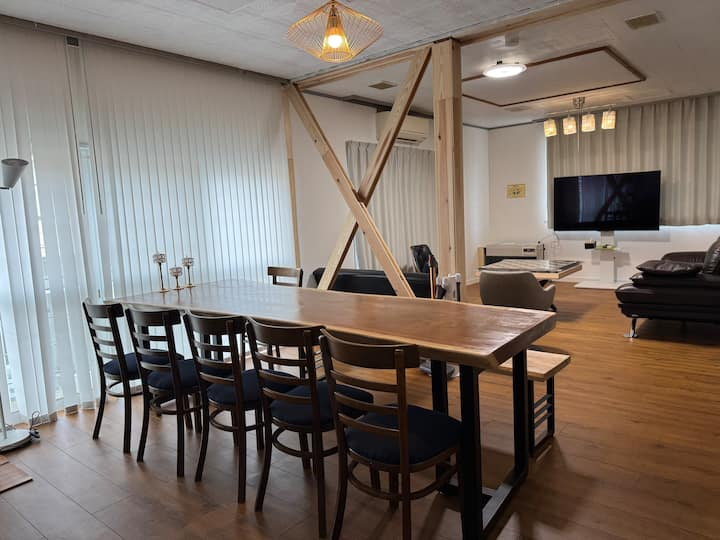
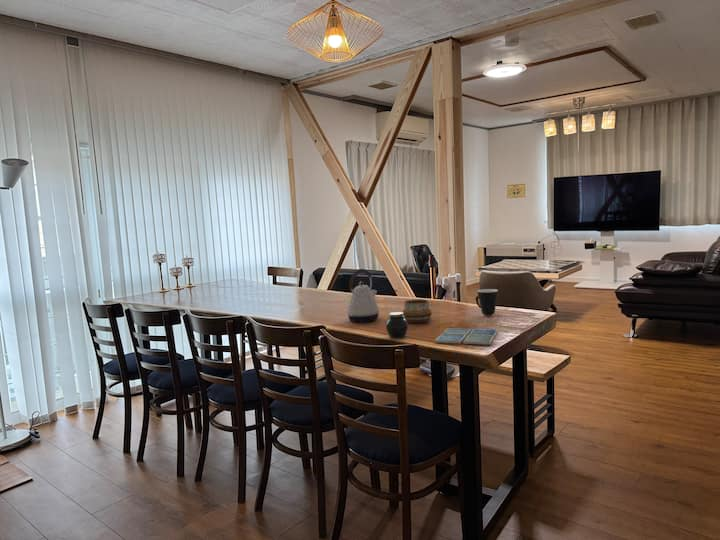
+ jar [385,311,409,339]
+ drink coaster [434,327,499,346]
+ kettle [346,268,380,323]
+ mug [475,288,499,316]
+ decorative bowl [401,299,433,324]
